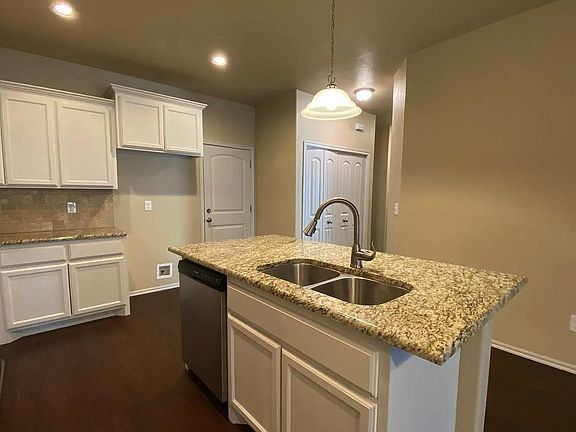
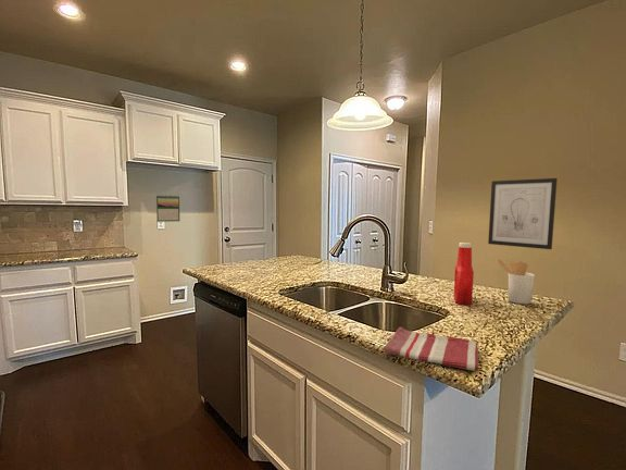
+ calendar [155,194,180,223]
+ dish towel [384,326,479,372]
+ utensil holder [496,259,536,305]
+ wall art [487,177,559,250]
+ soap bottle [453,242,475,306]
